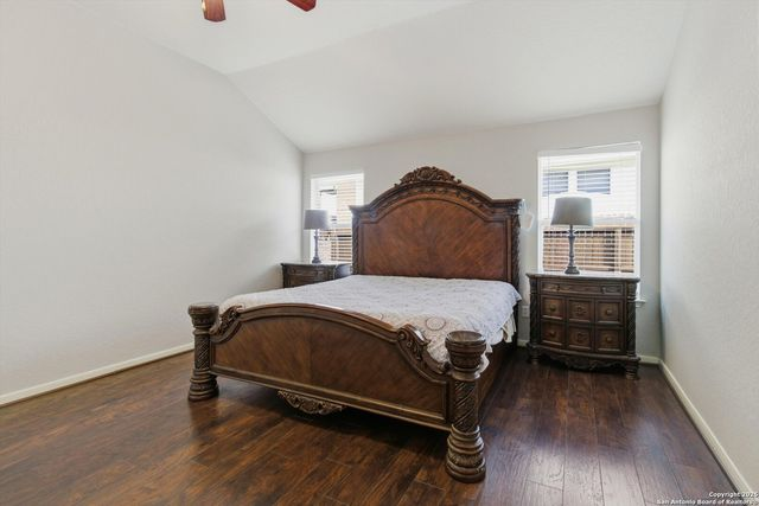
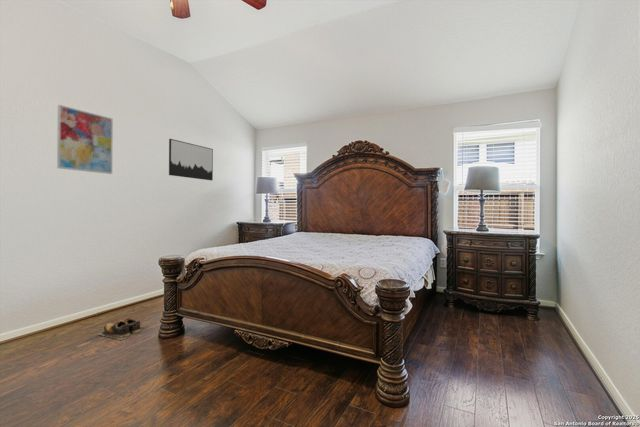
+ shoes [98,317,147,341]
+ wall art [56,104,114,175]
+ wall art [168,138,214,182]
